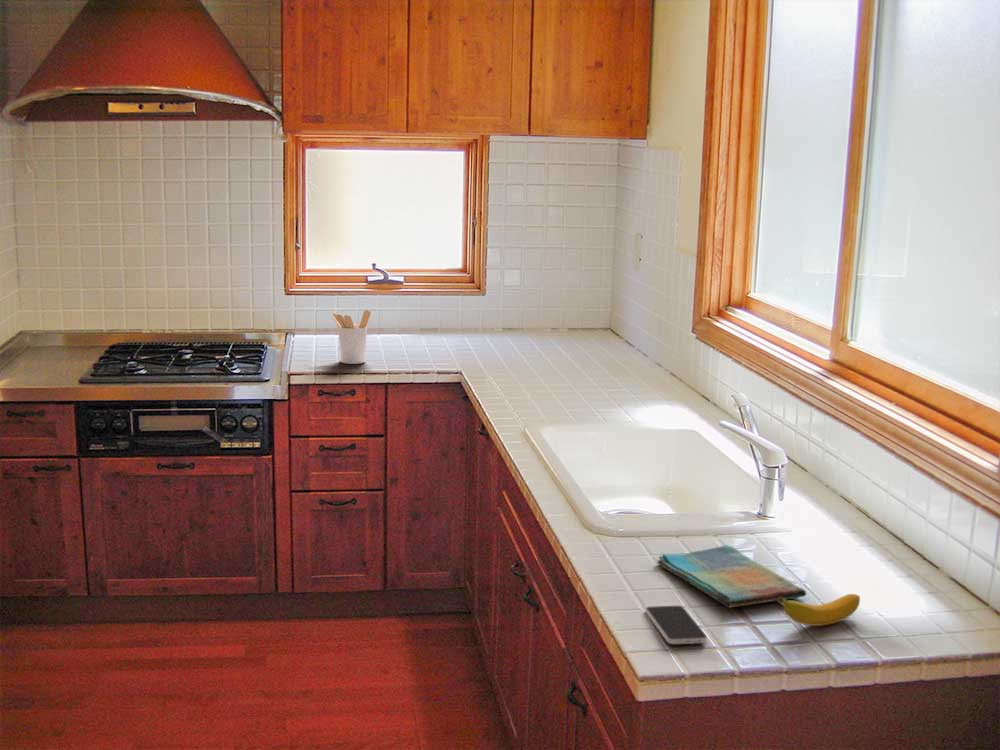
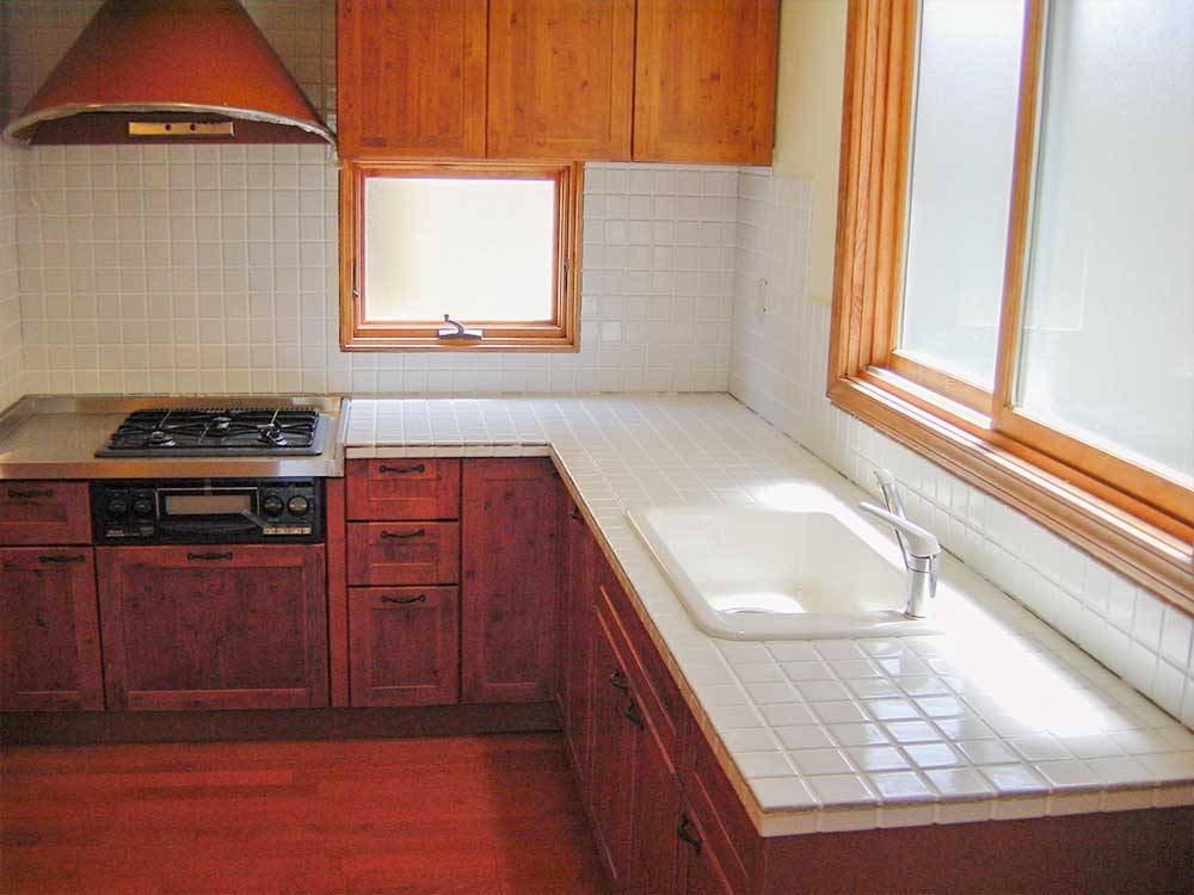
- utensil holder [331,309,371,365]
- banana [776,593,861,627]
- smartphone [645,605,708,645]
- dish towel [656,544,807,609]
